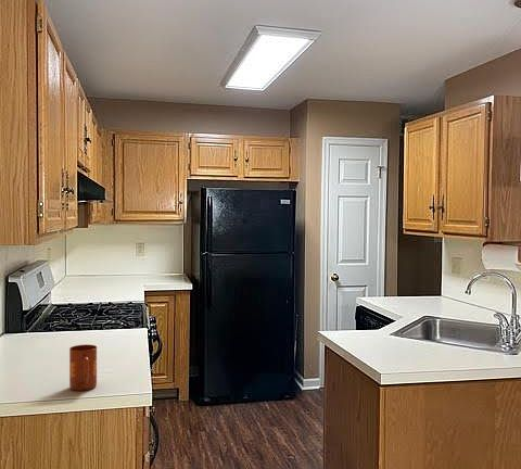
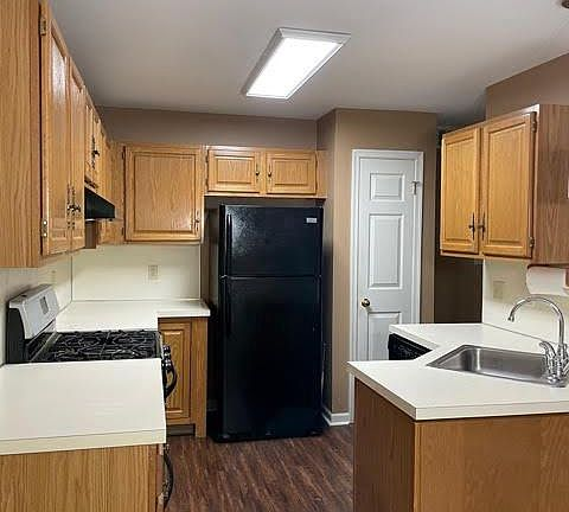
- mug [68,344,98,392]
